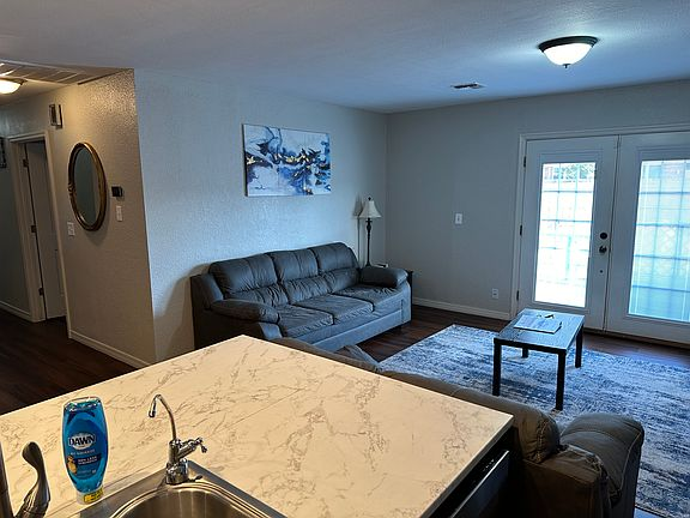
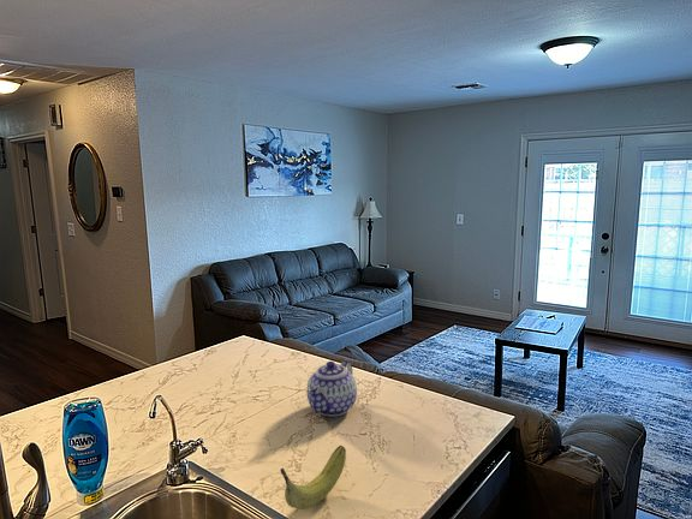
+ fruit [280,445,347,511]
+ teapot [305,358,358,417]
